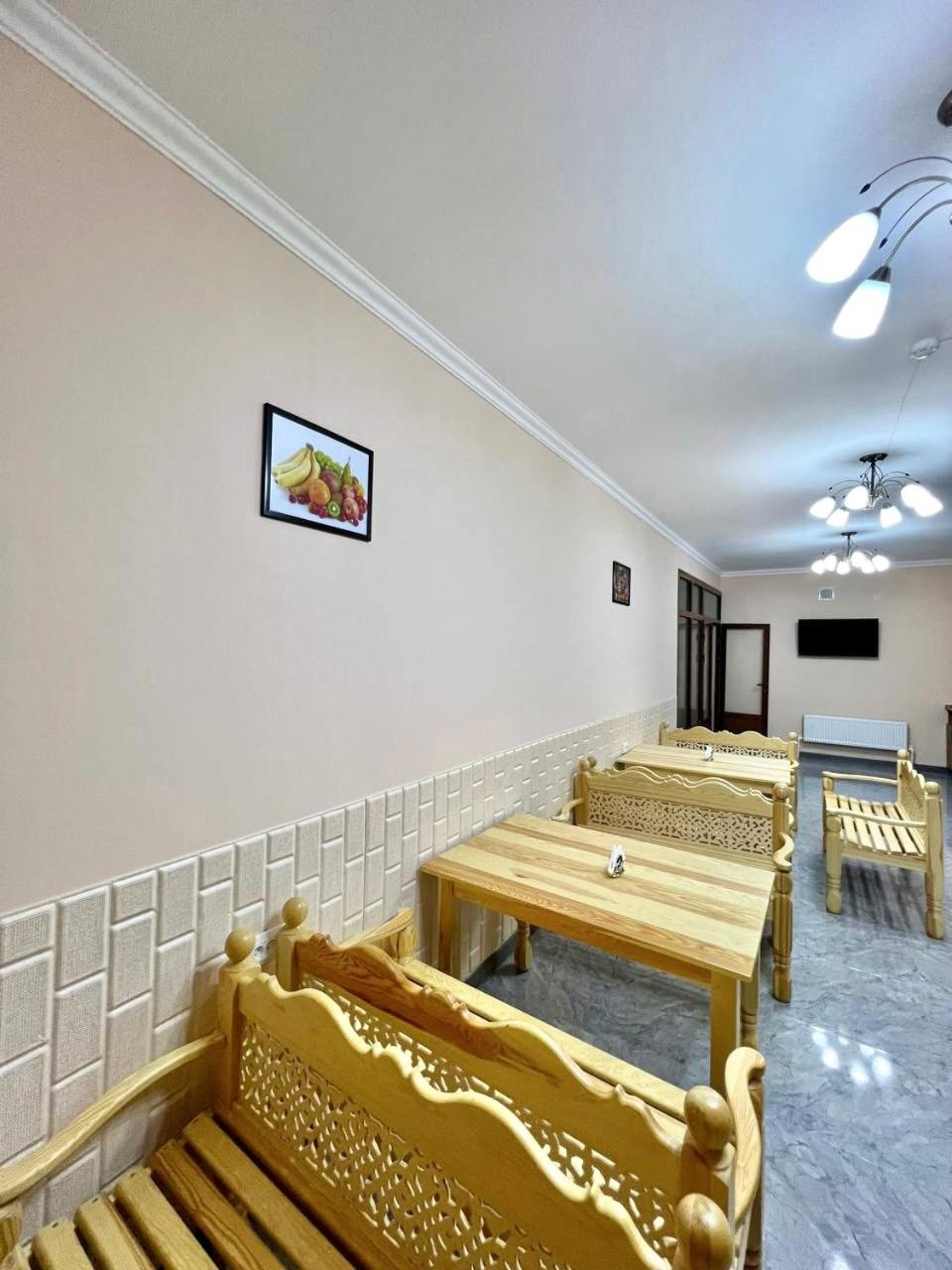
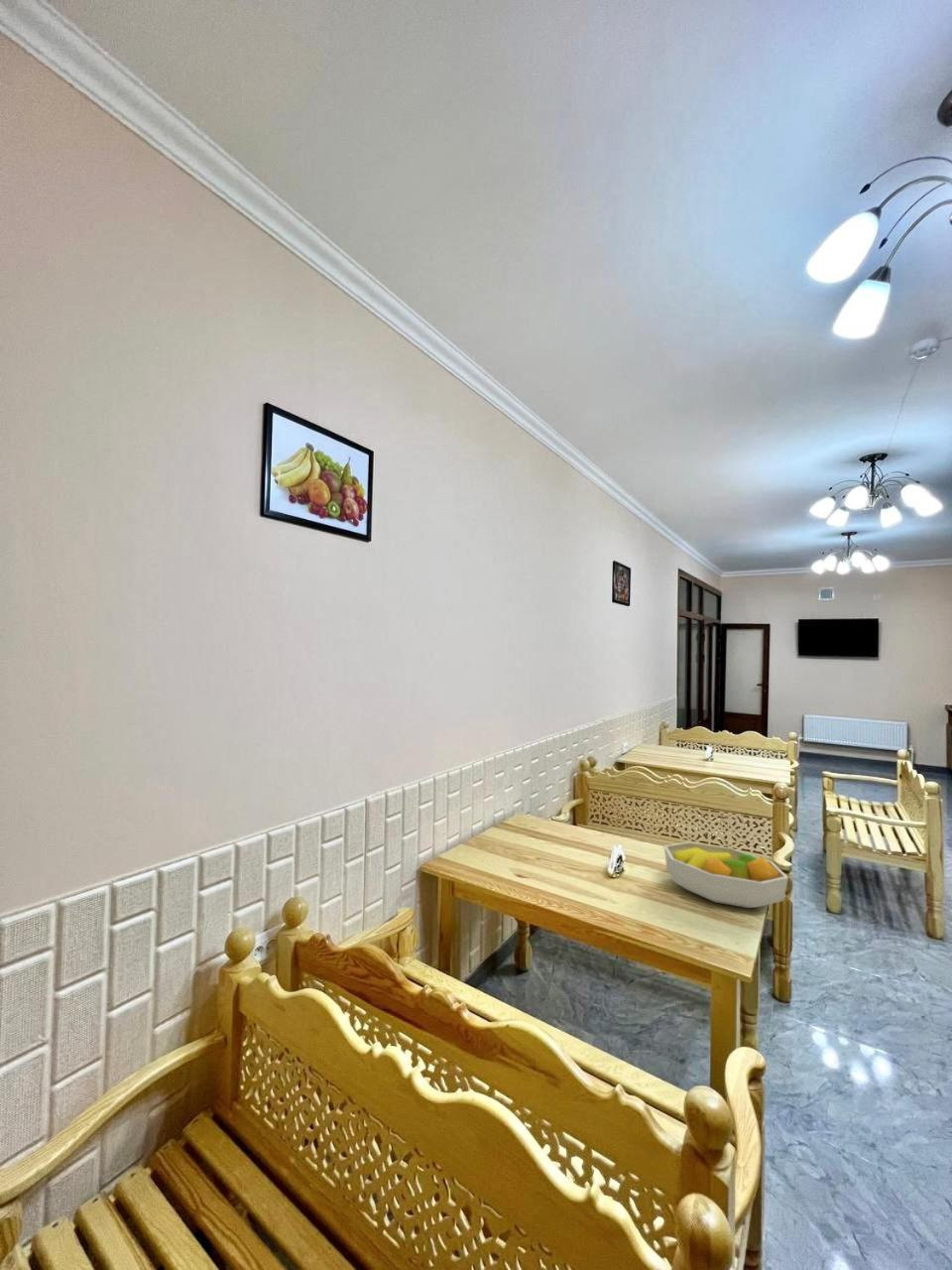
+ fruit bowl [662,840,789,909]
